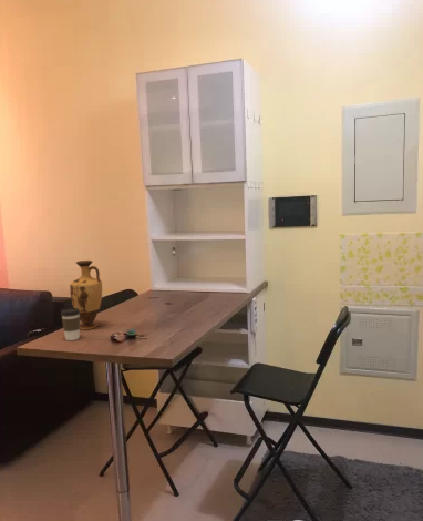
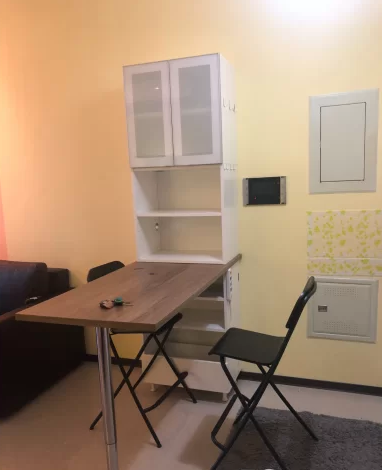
- coffee cup [60,307,81,341]
- vase [69,259,103,330]
